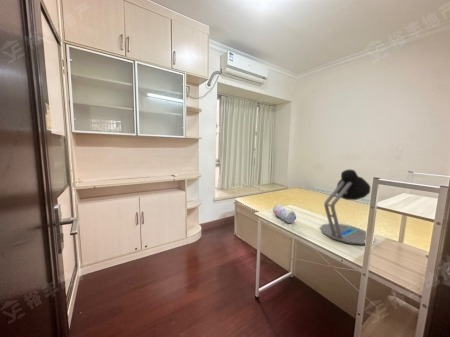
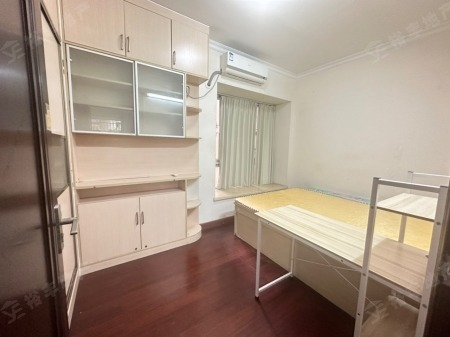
- pencil case [272,204,297,224]
- desk lamp [319,168,372,246]
